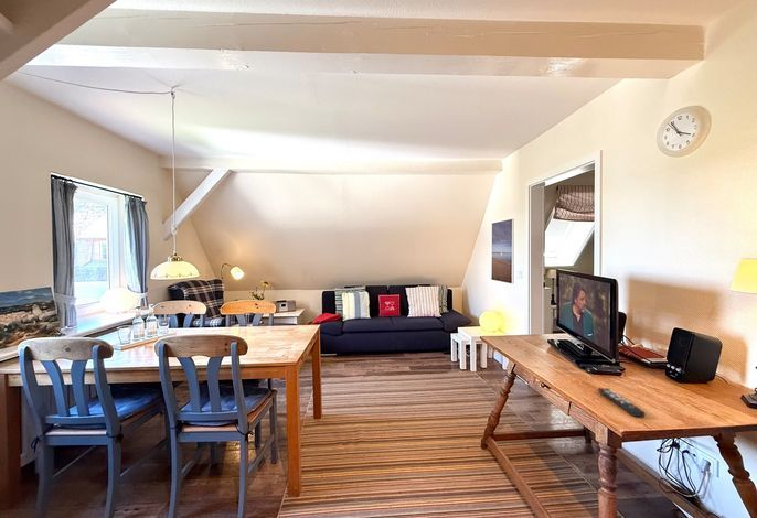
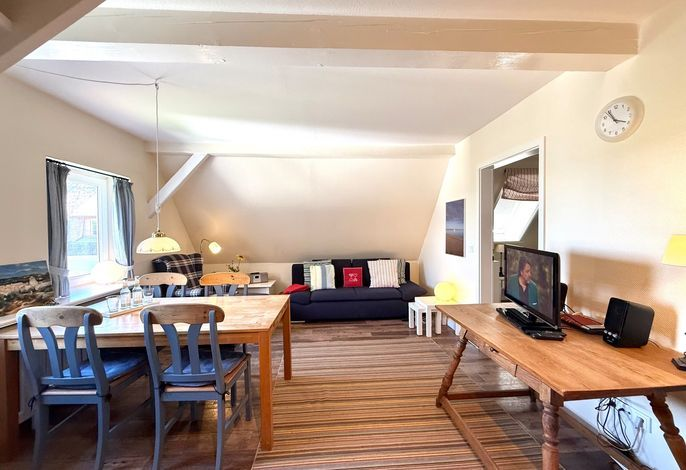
- remote control [597,387,647,418]
